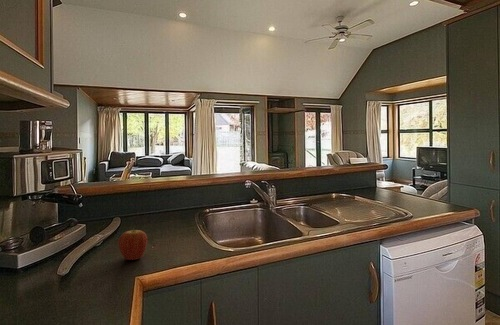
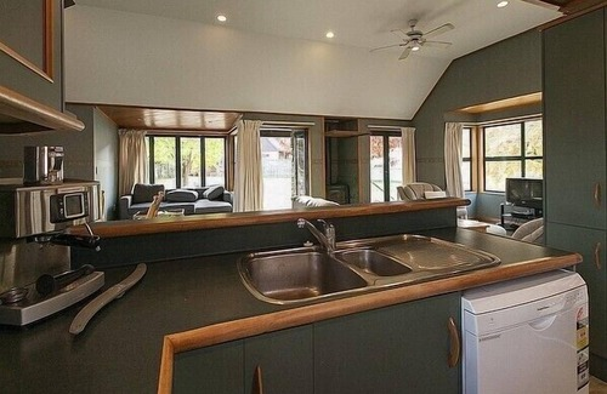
- fruit [118,227,148,261]
